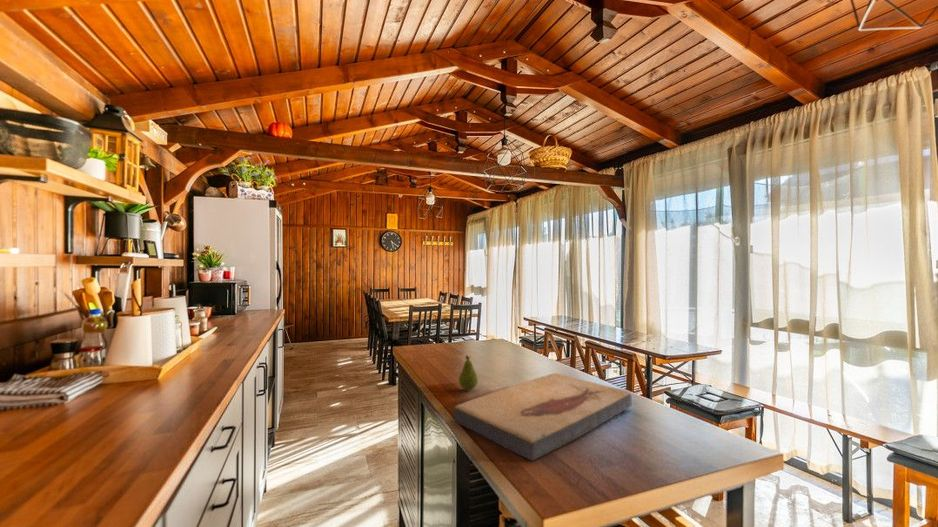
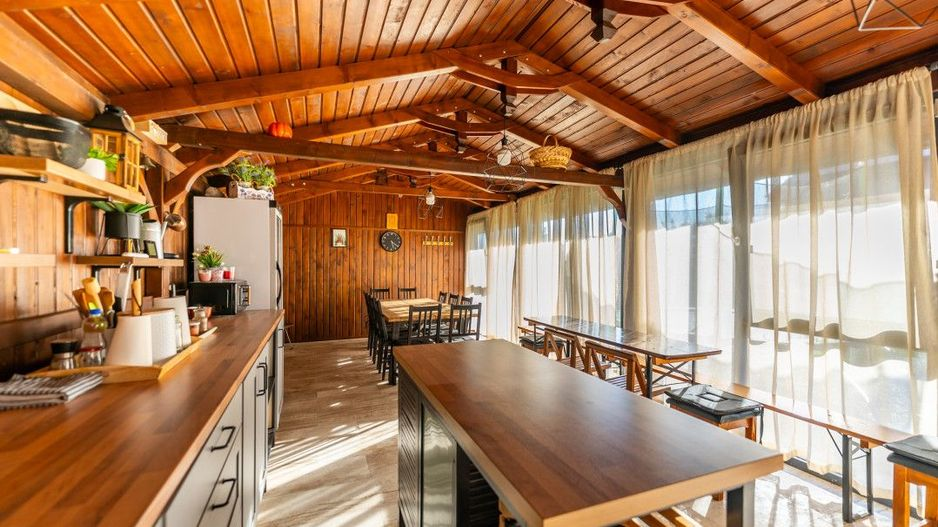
- fish fossil [453,372,633,462]
- fruit [458,354,479,391]
